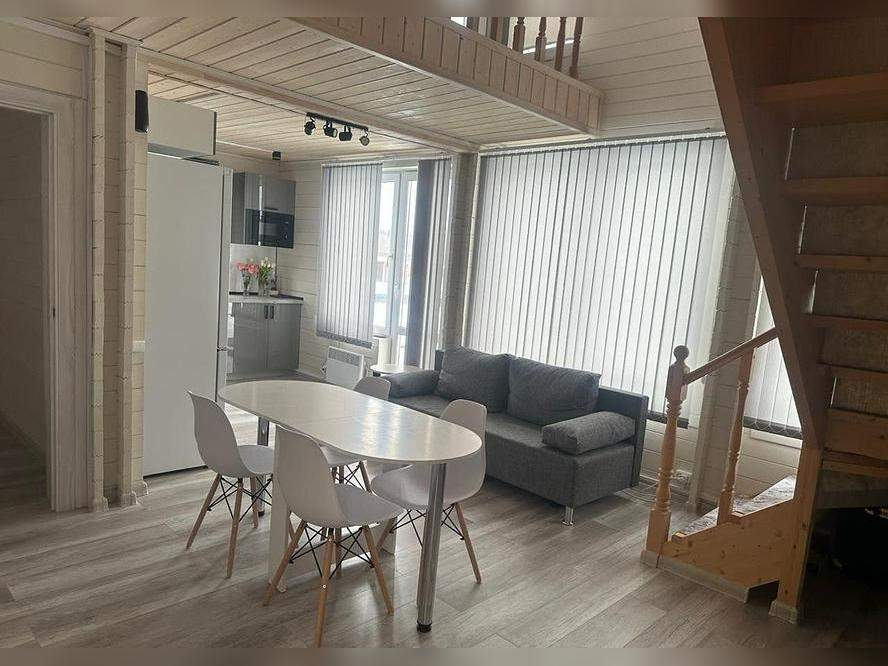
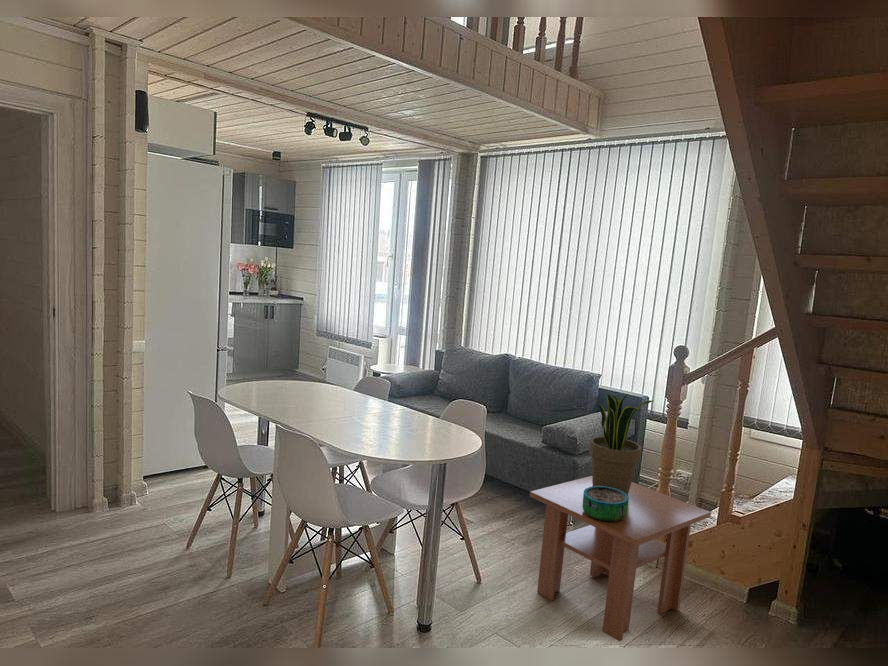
+ potted plant [588,393,654,495]
+ coffee table [529,475,712,642]
+ decorative bowl [582,486,629,522]
